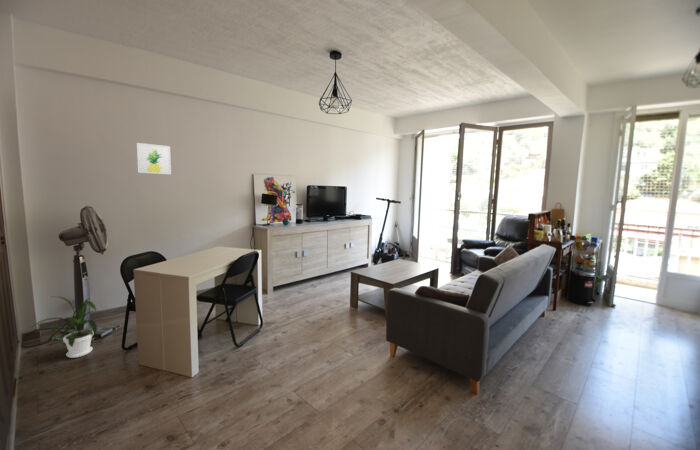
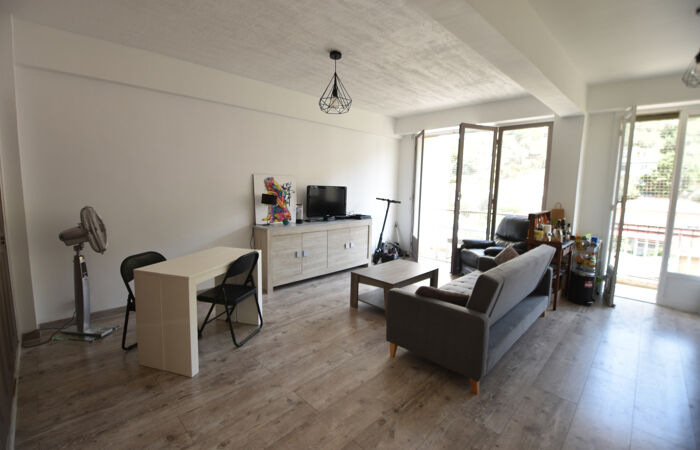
- house plant [27,295,98,359]
- wall art [135,142,172,175]
